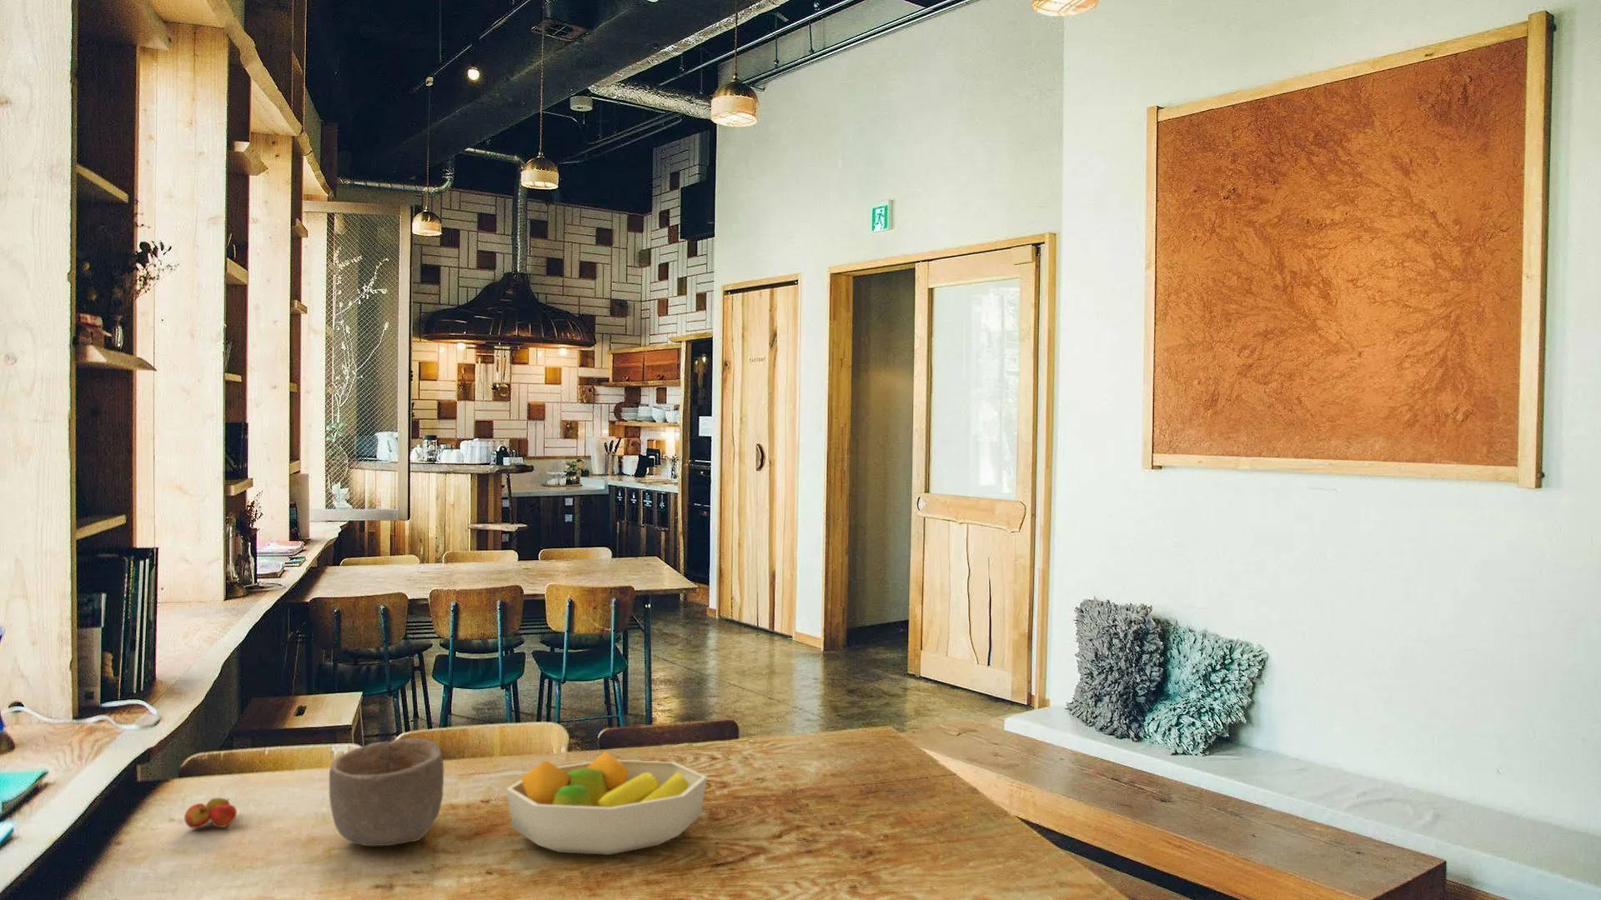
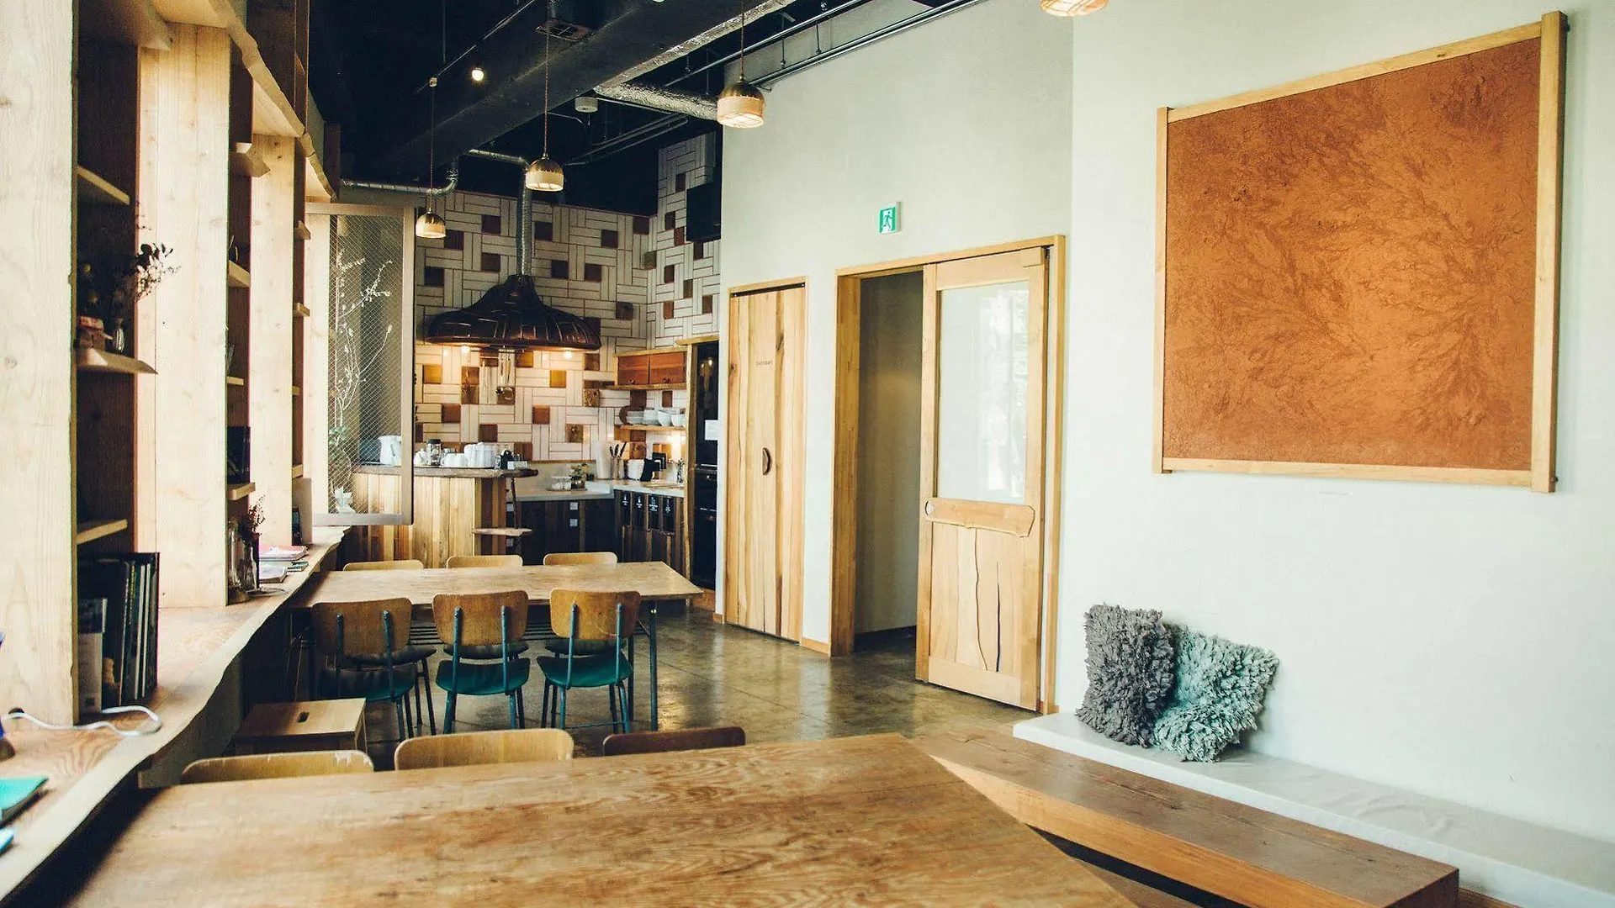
- fruit bowl [506,749,708,856]
- bowl [329,737,444,847]
- apple [184,797,238,830]
